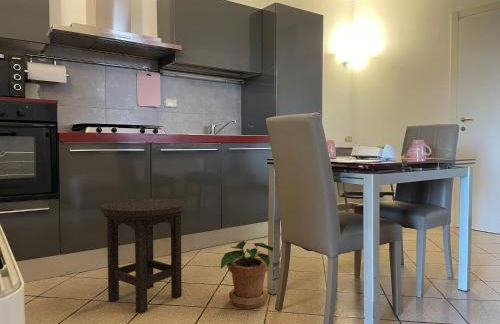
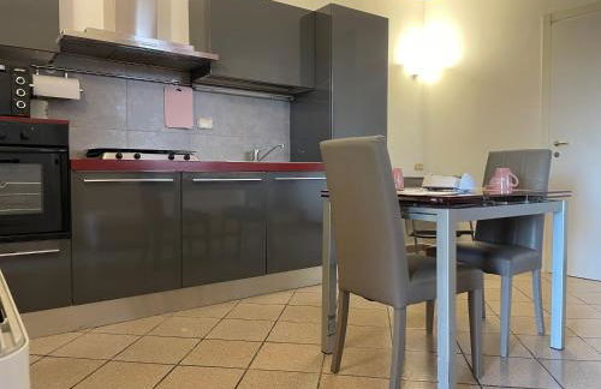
- potted plant [220,240,274,310]
- stool [99,197,187,314]
